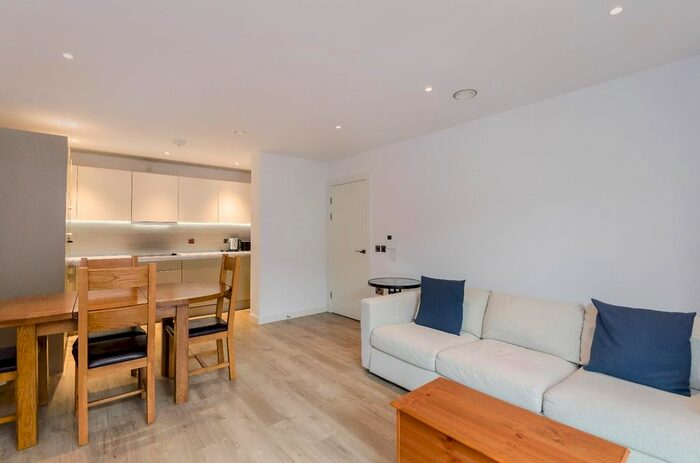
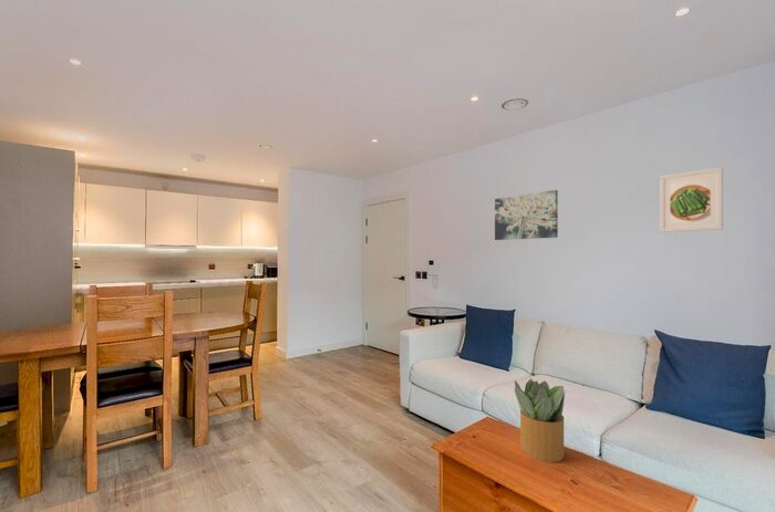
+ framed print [659,166,724,233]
+ wall art [494,189,559,241]
+ potted plant [514,378,566,463]
